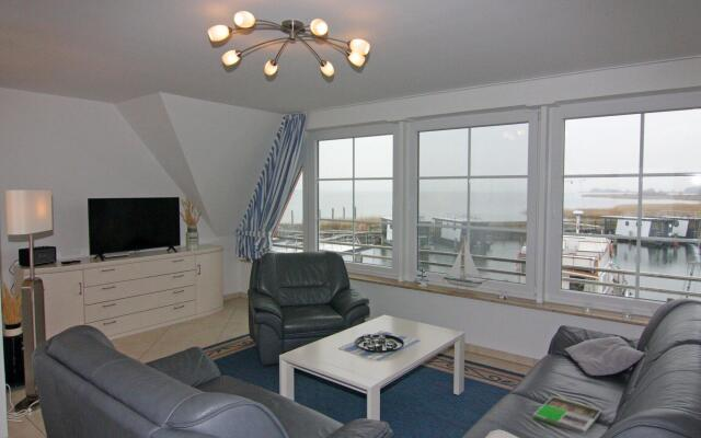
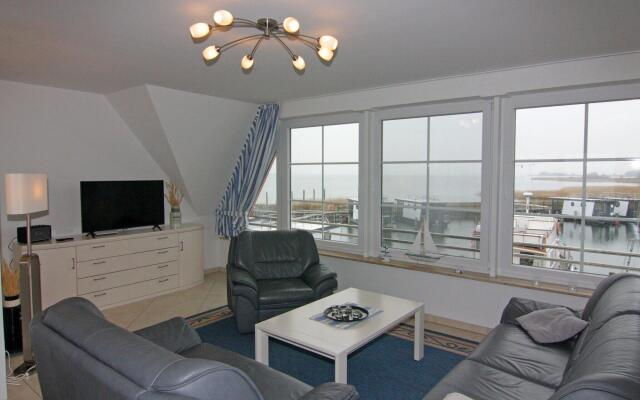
- magazine [532,394,604,436]
